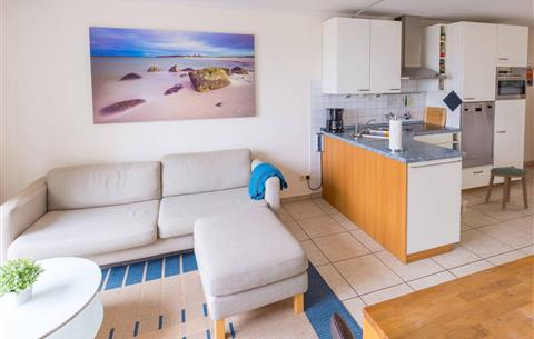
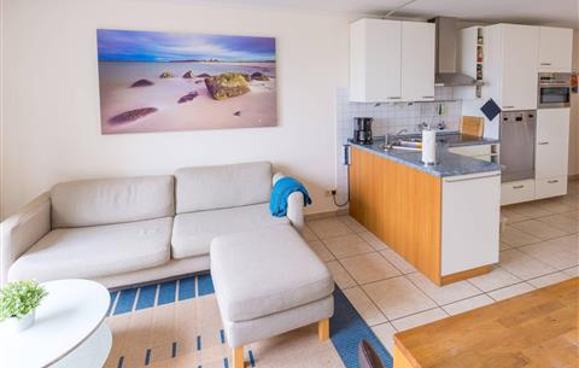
- stool [484,166,530,210]
